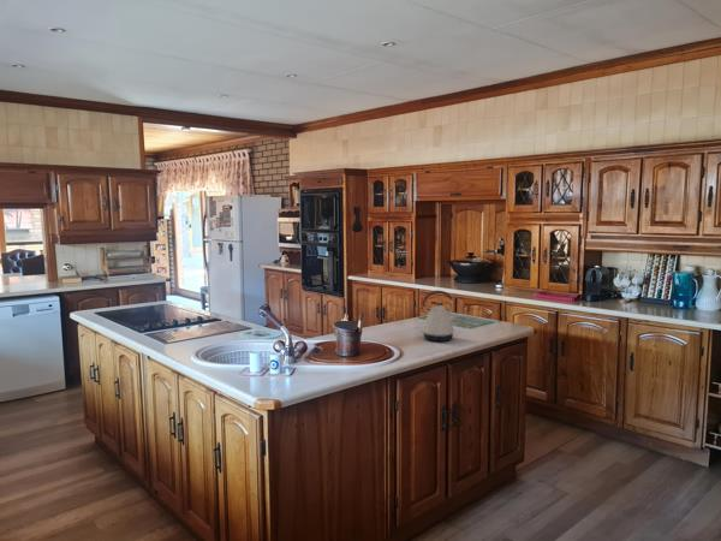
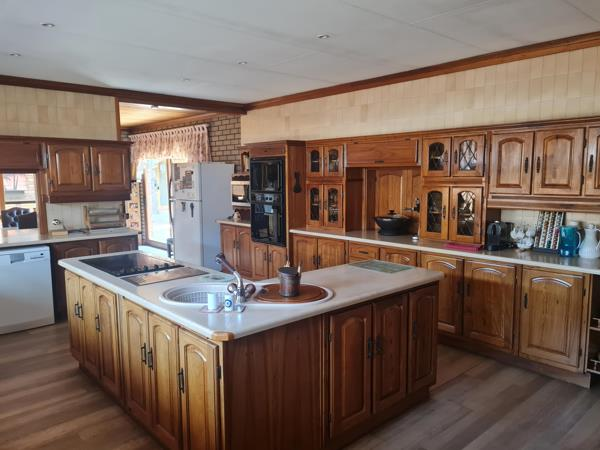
- kettle [418,290,460,343]
